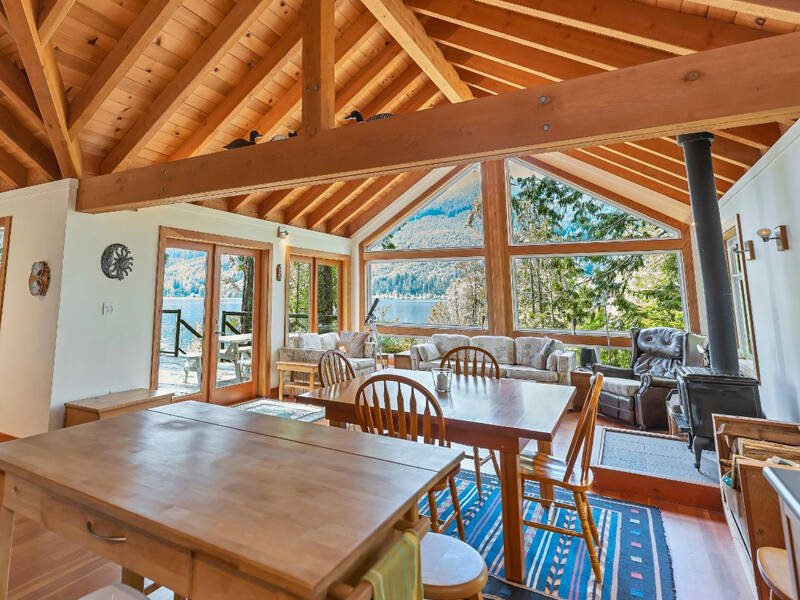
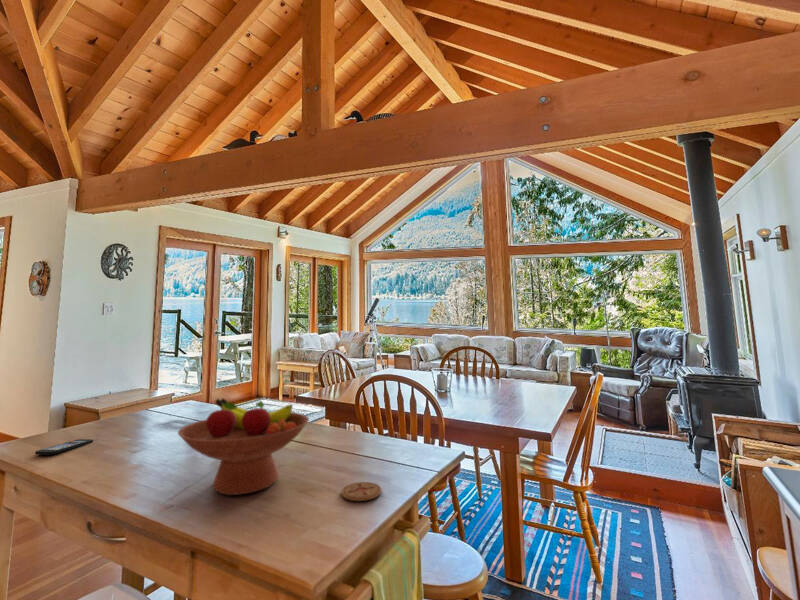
+ fruit bowl [177,397,310,496]
+ smartphone [34,438,94,456]
+ coaster [340,481,382,502]
